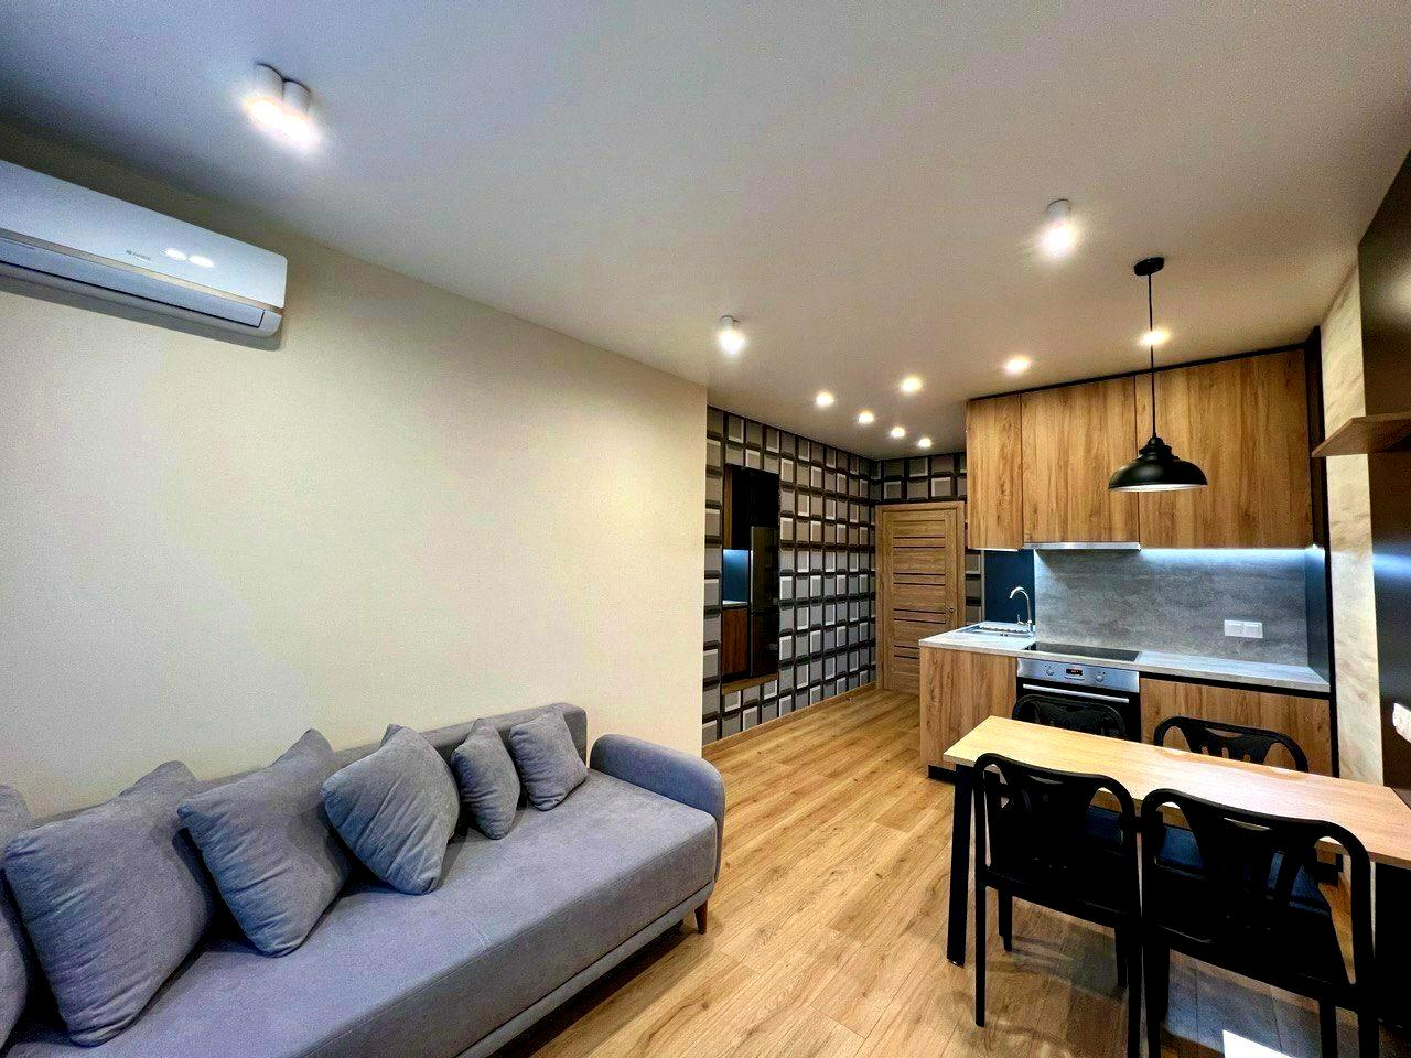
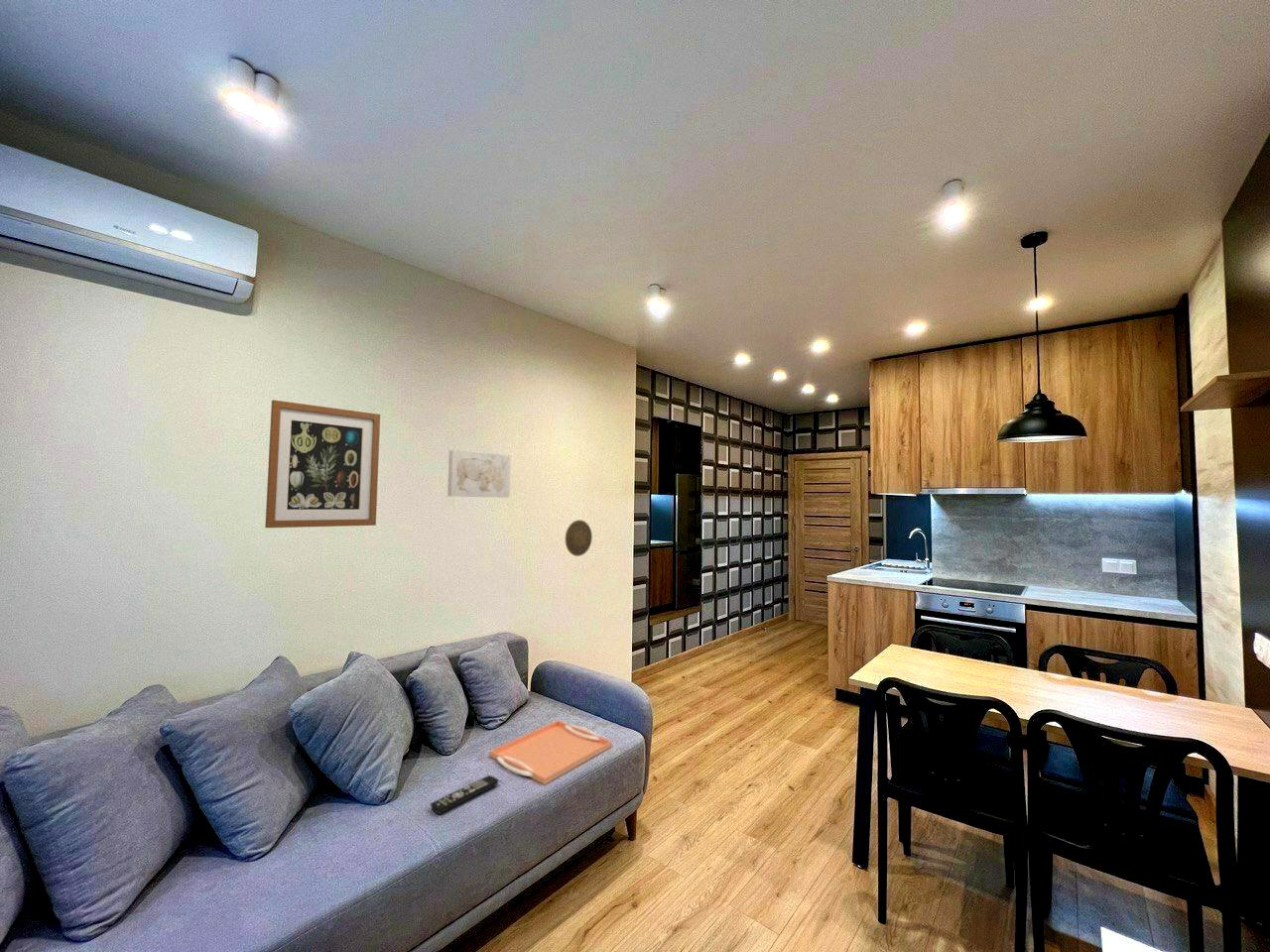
+ remote control [430,774,499,815]
+ wall art [446,449,512,499]
+ serving tray [488,719,613,785]
+ wall art [264,399,381,529]
+ decorative plate [565,519,593,557]
